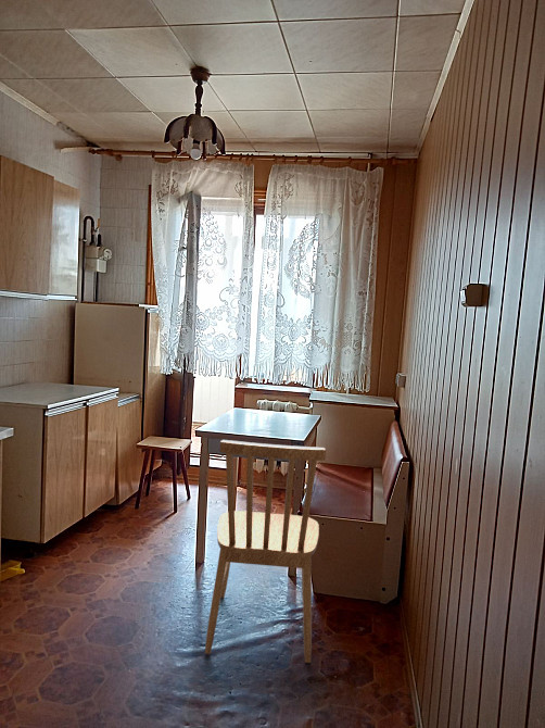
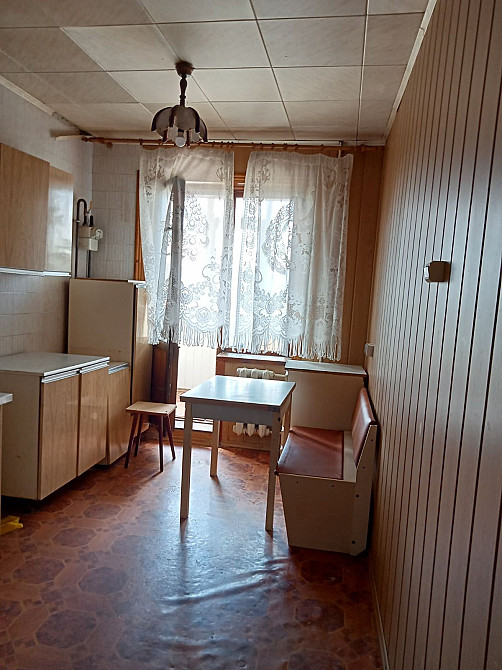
- dining chair [204,439,327,664]
